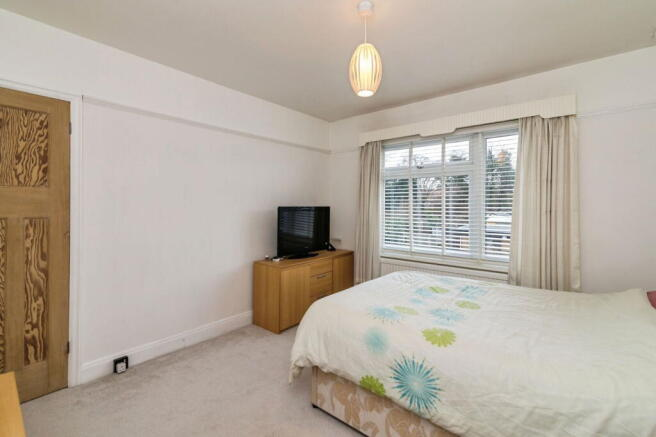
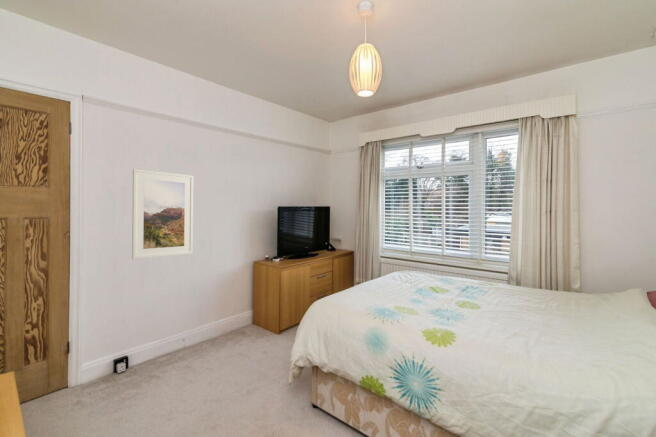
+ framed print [131,168,194,260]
